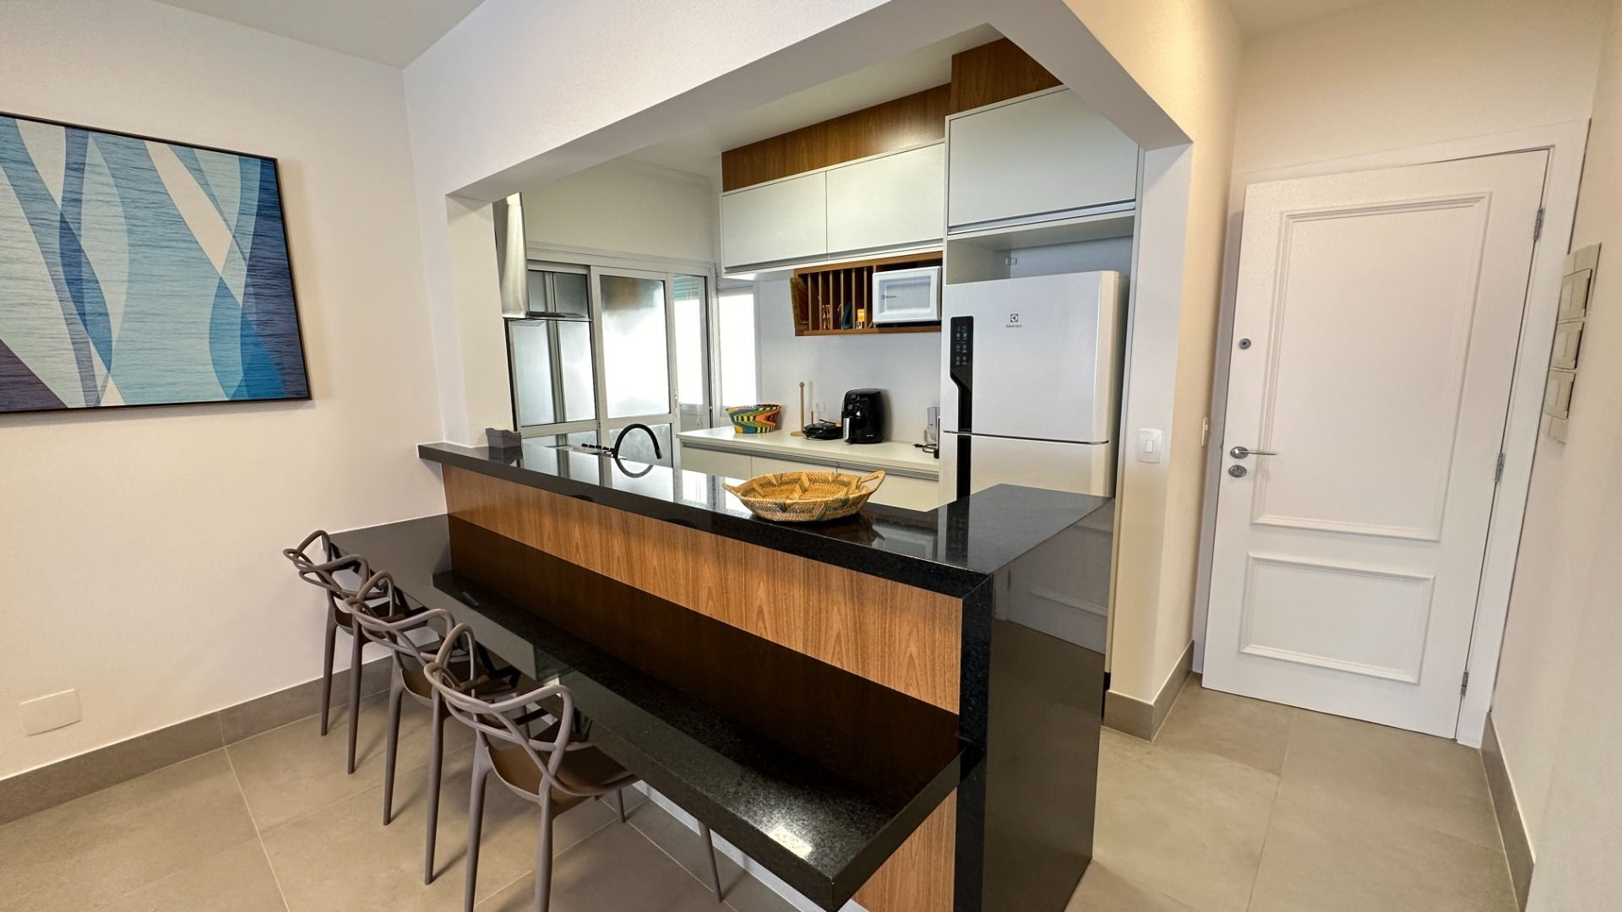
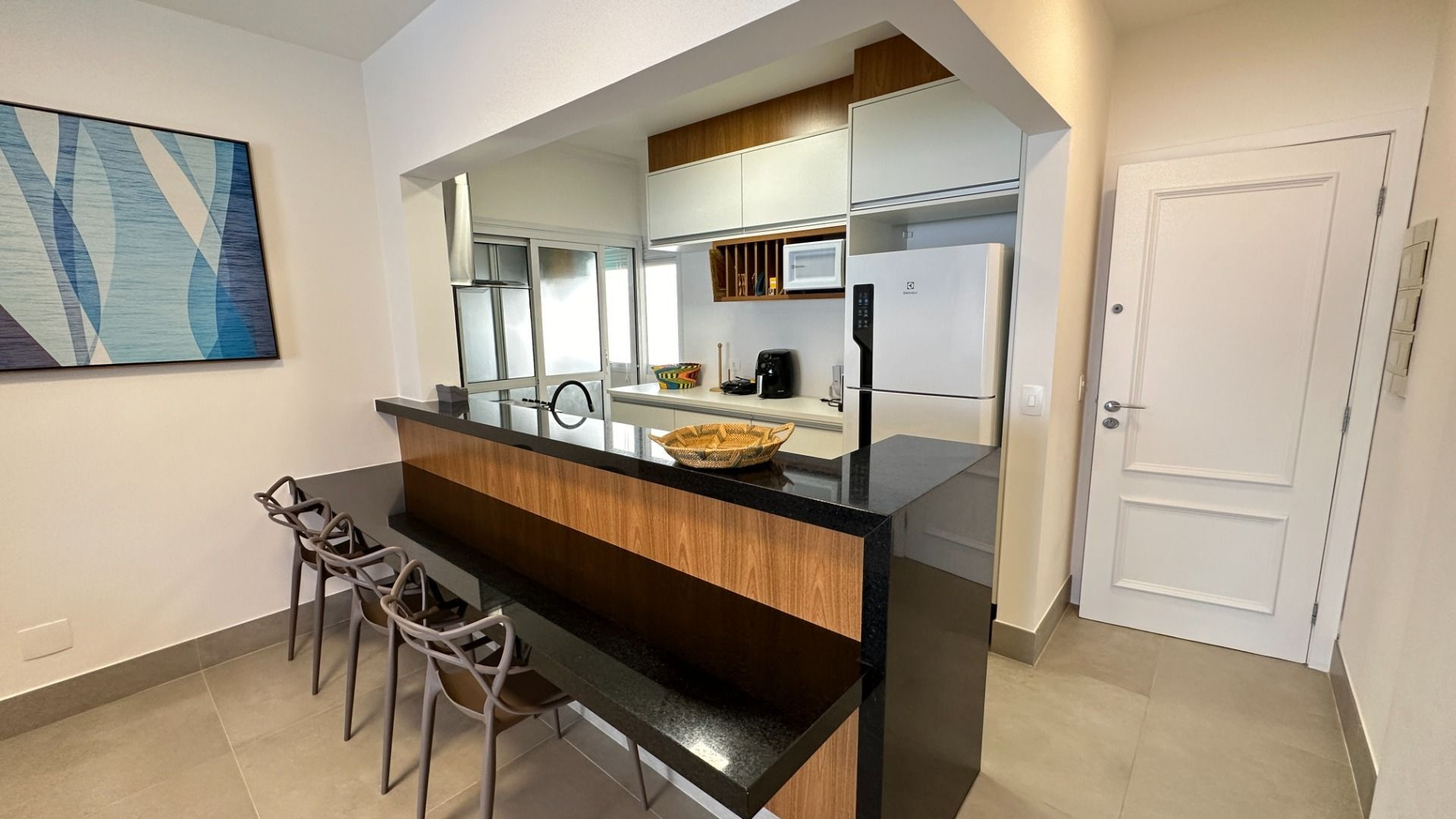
- pen [460,591,480,608]
